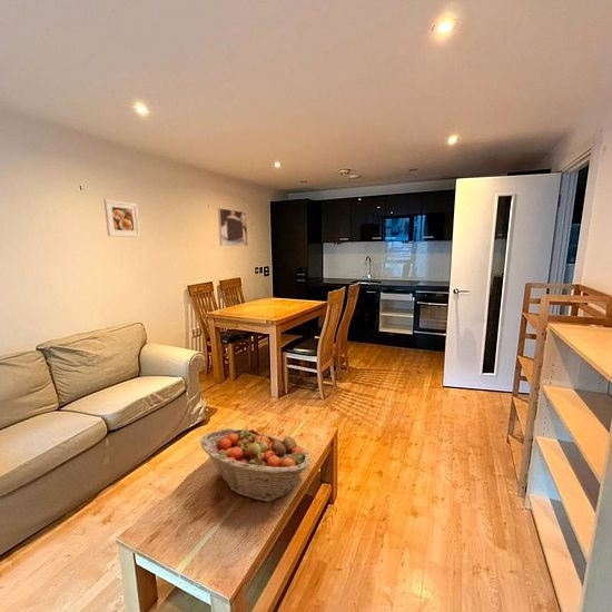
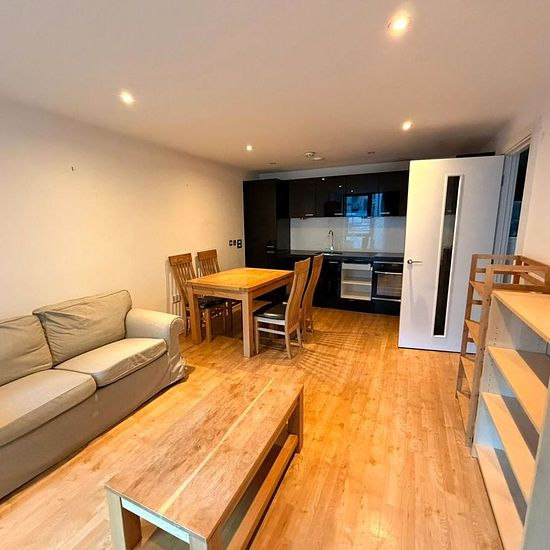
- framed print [217,207,249,247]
- fruit basket [199,427,312,503]
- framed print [102,198,141,238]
